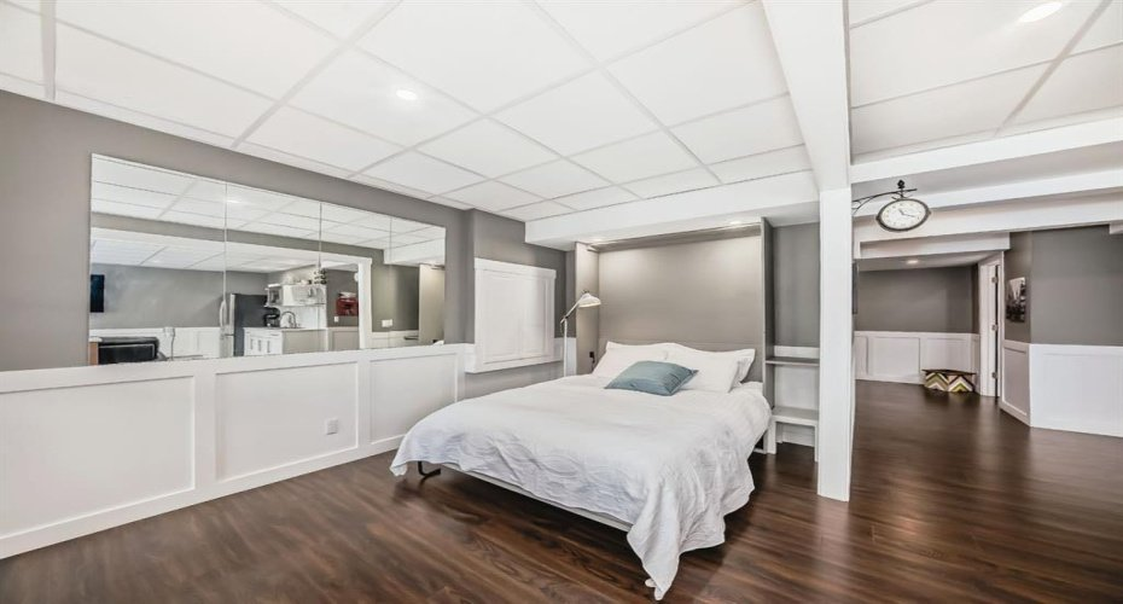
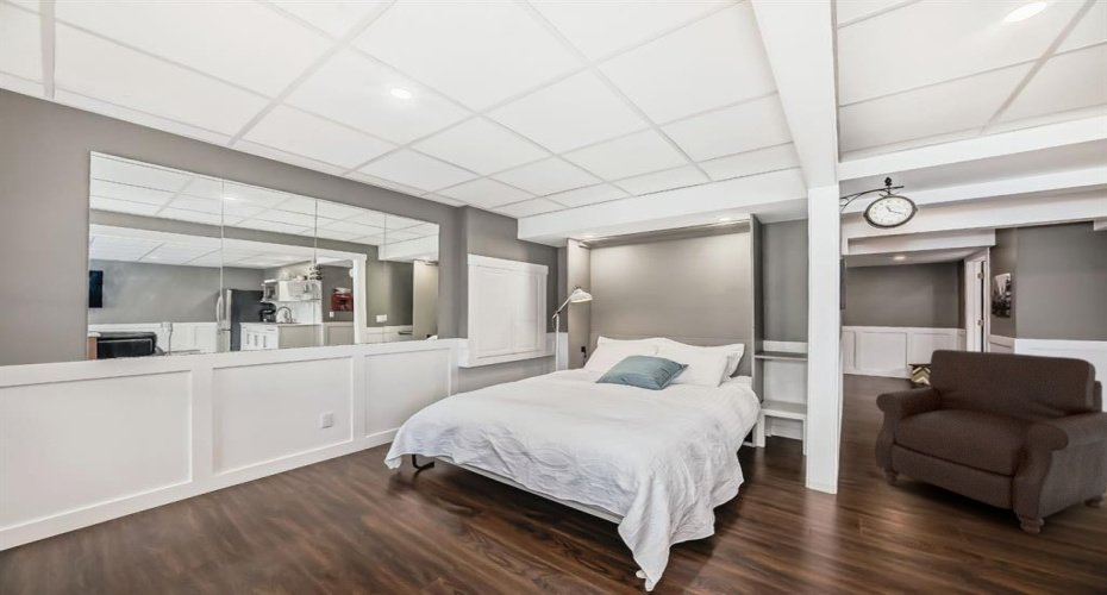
+ chair [874,349,1107,536]
